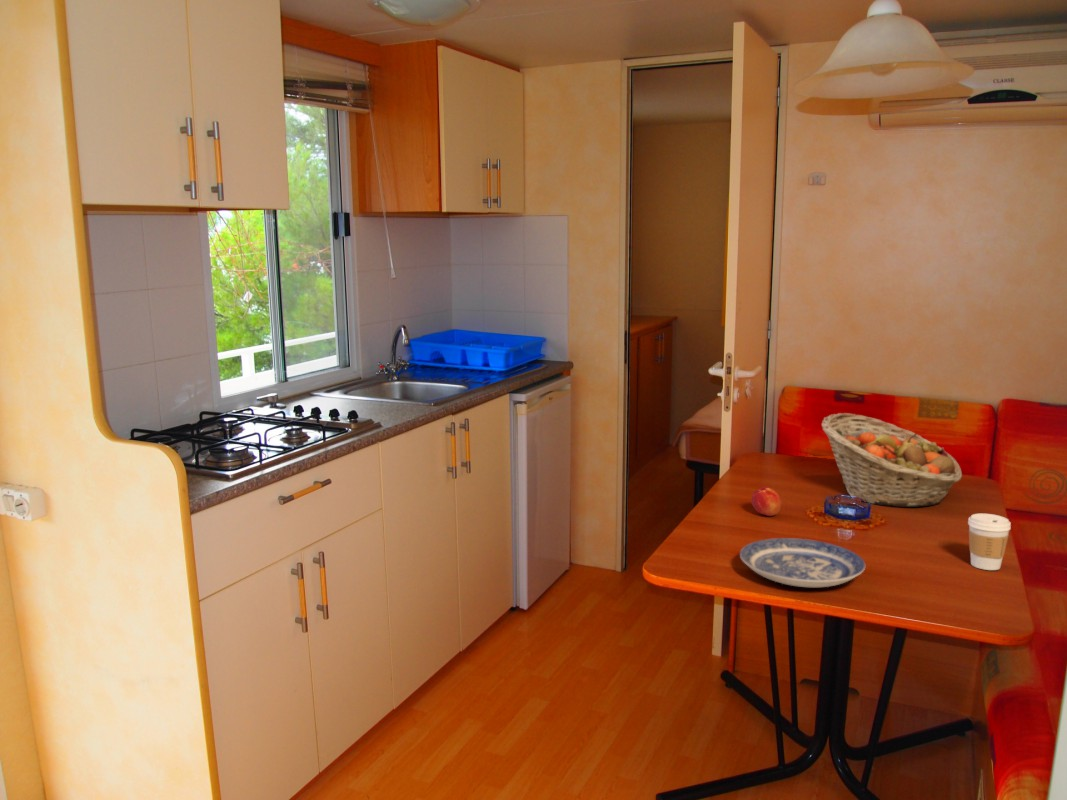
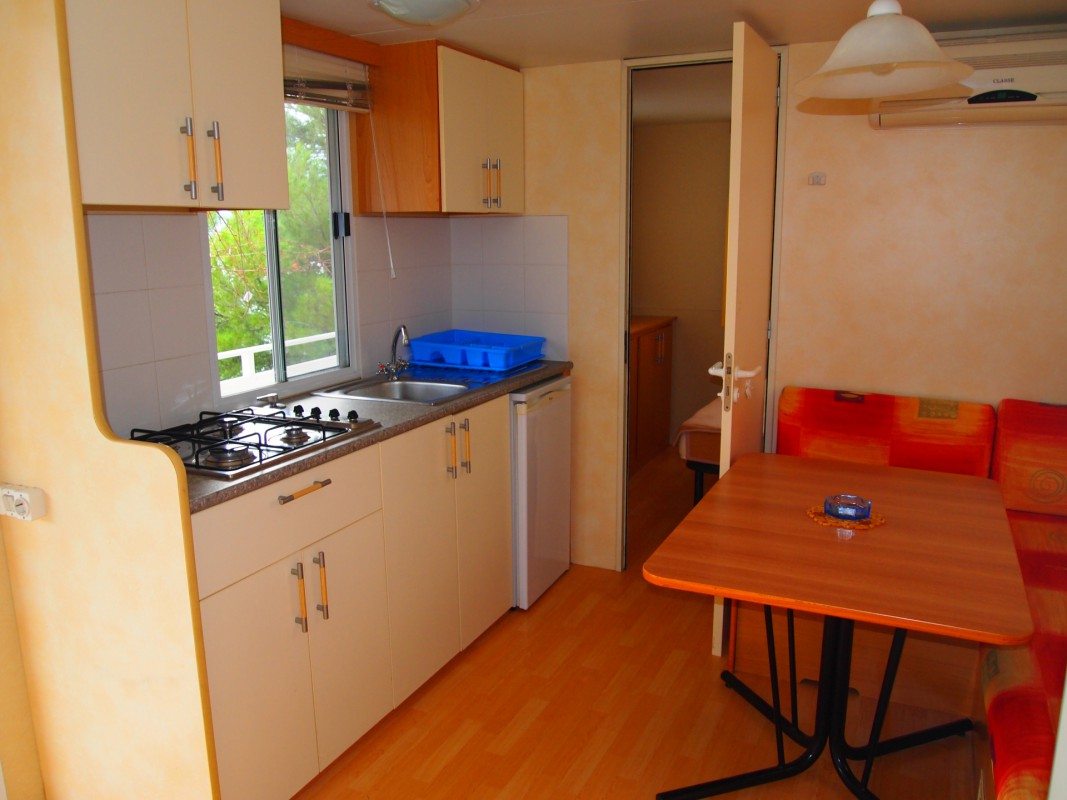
- fruit basket [821,412,963,508]
- peach [751,486,783,517]
- coffee cup [967,513,1012,571]
- plate [739,537,866,588]
